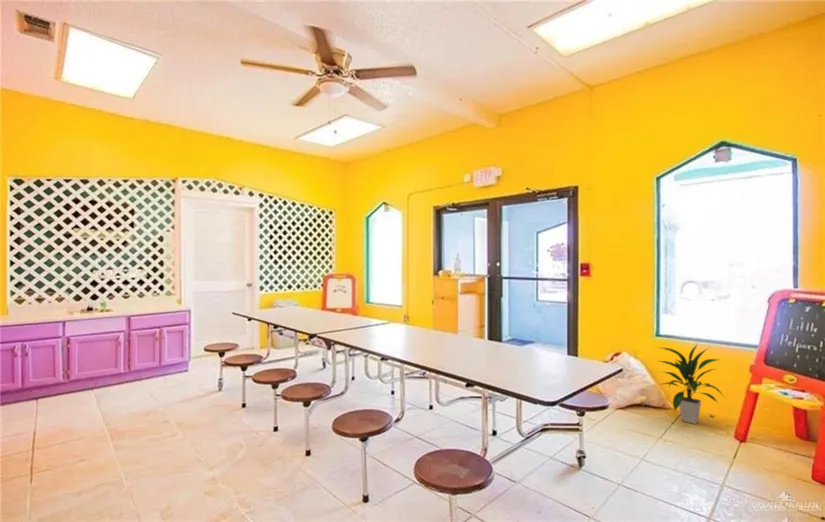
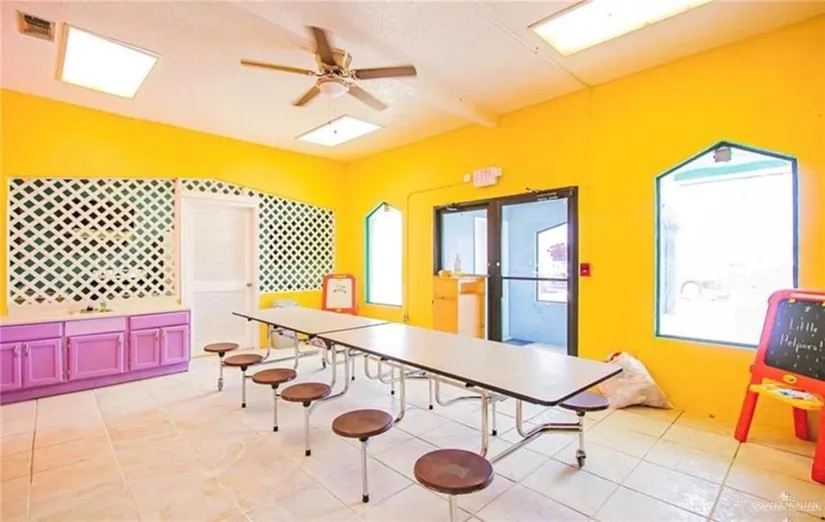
- indoor plant [656,344,726,425]
